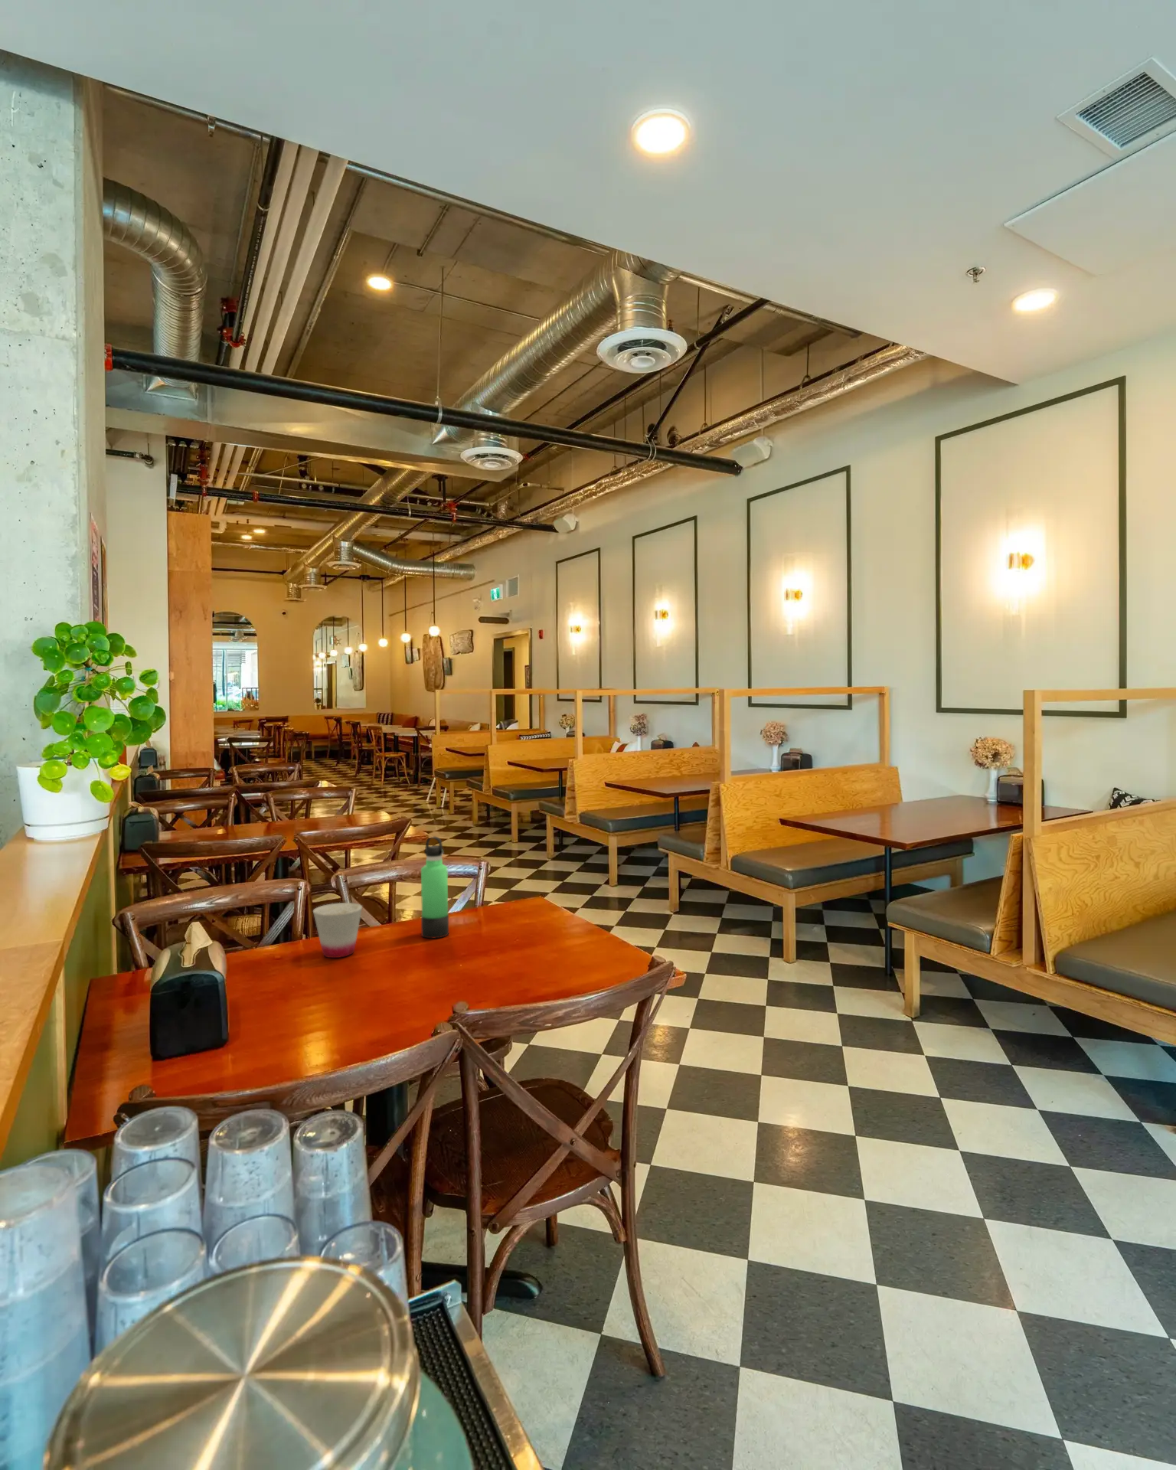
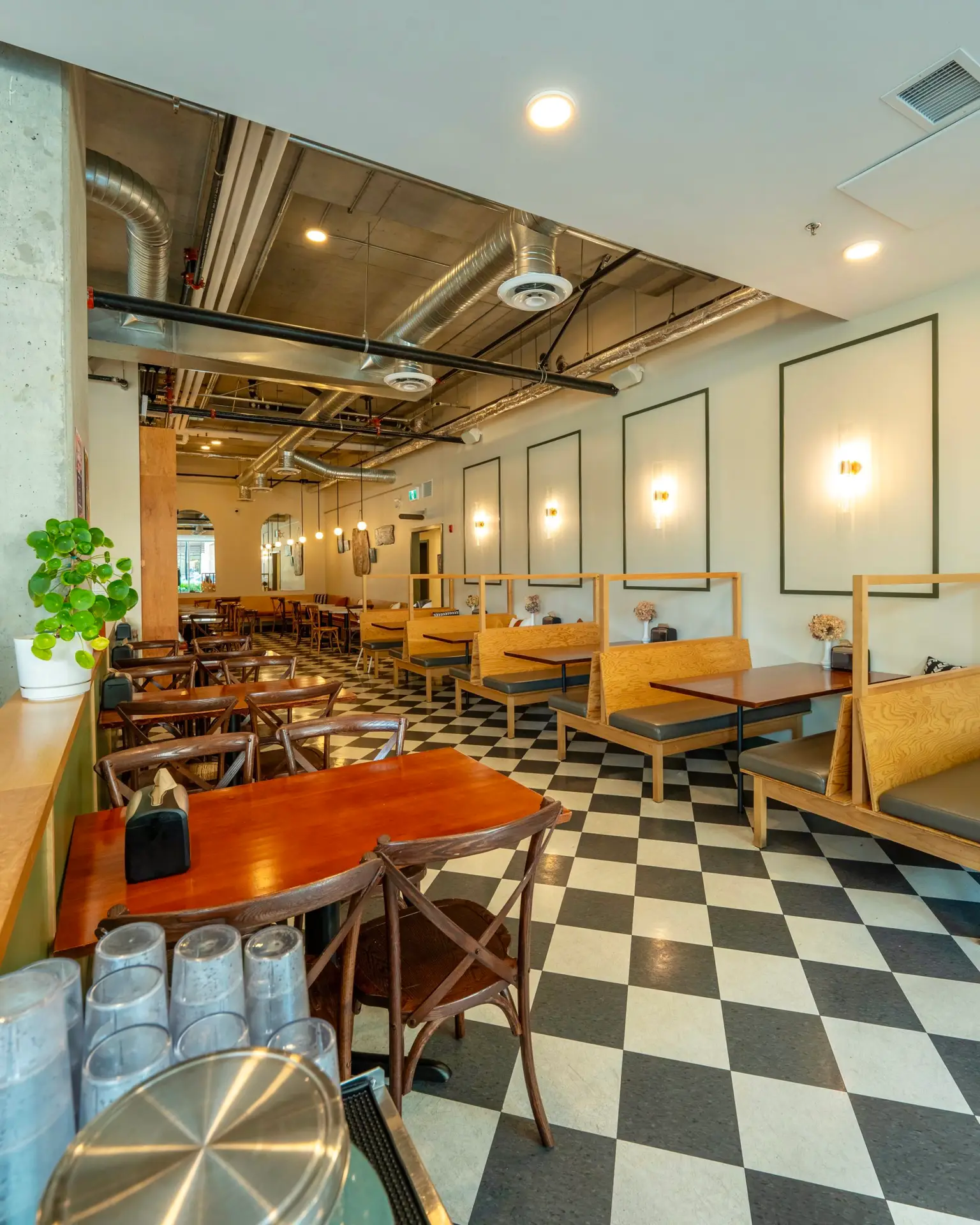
- thermos bottle [420,835,450,938]
- cup [312,902,362,959]
